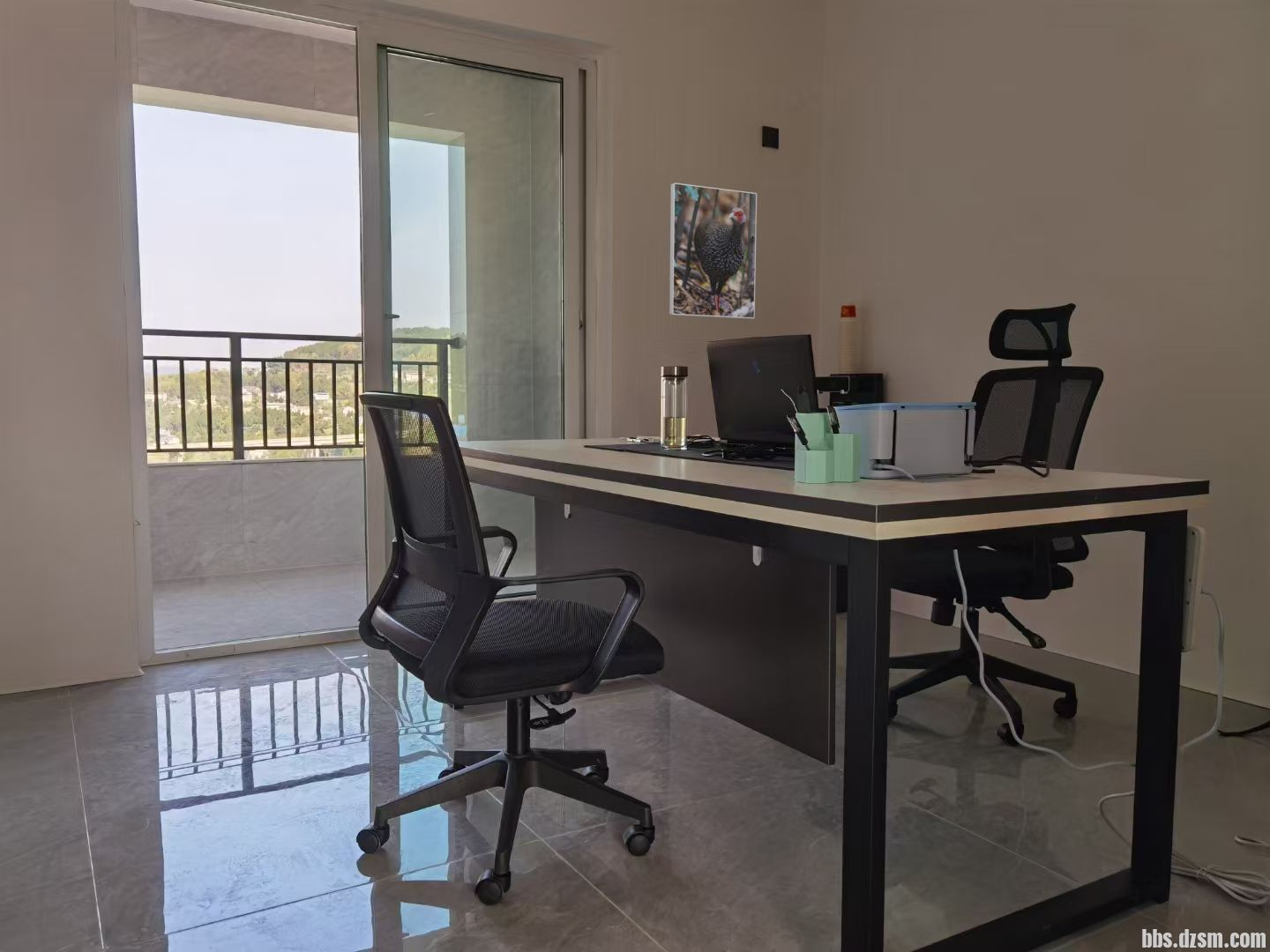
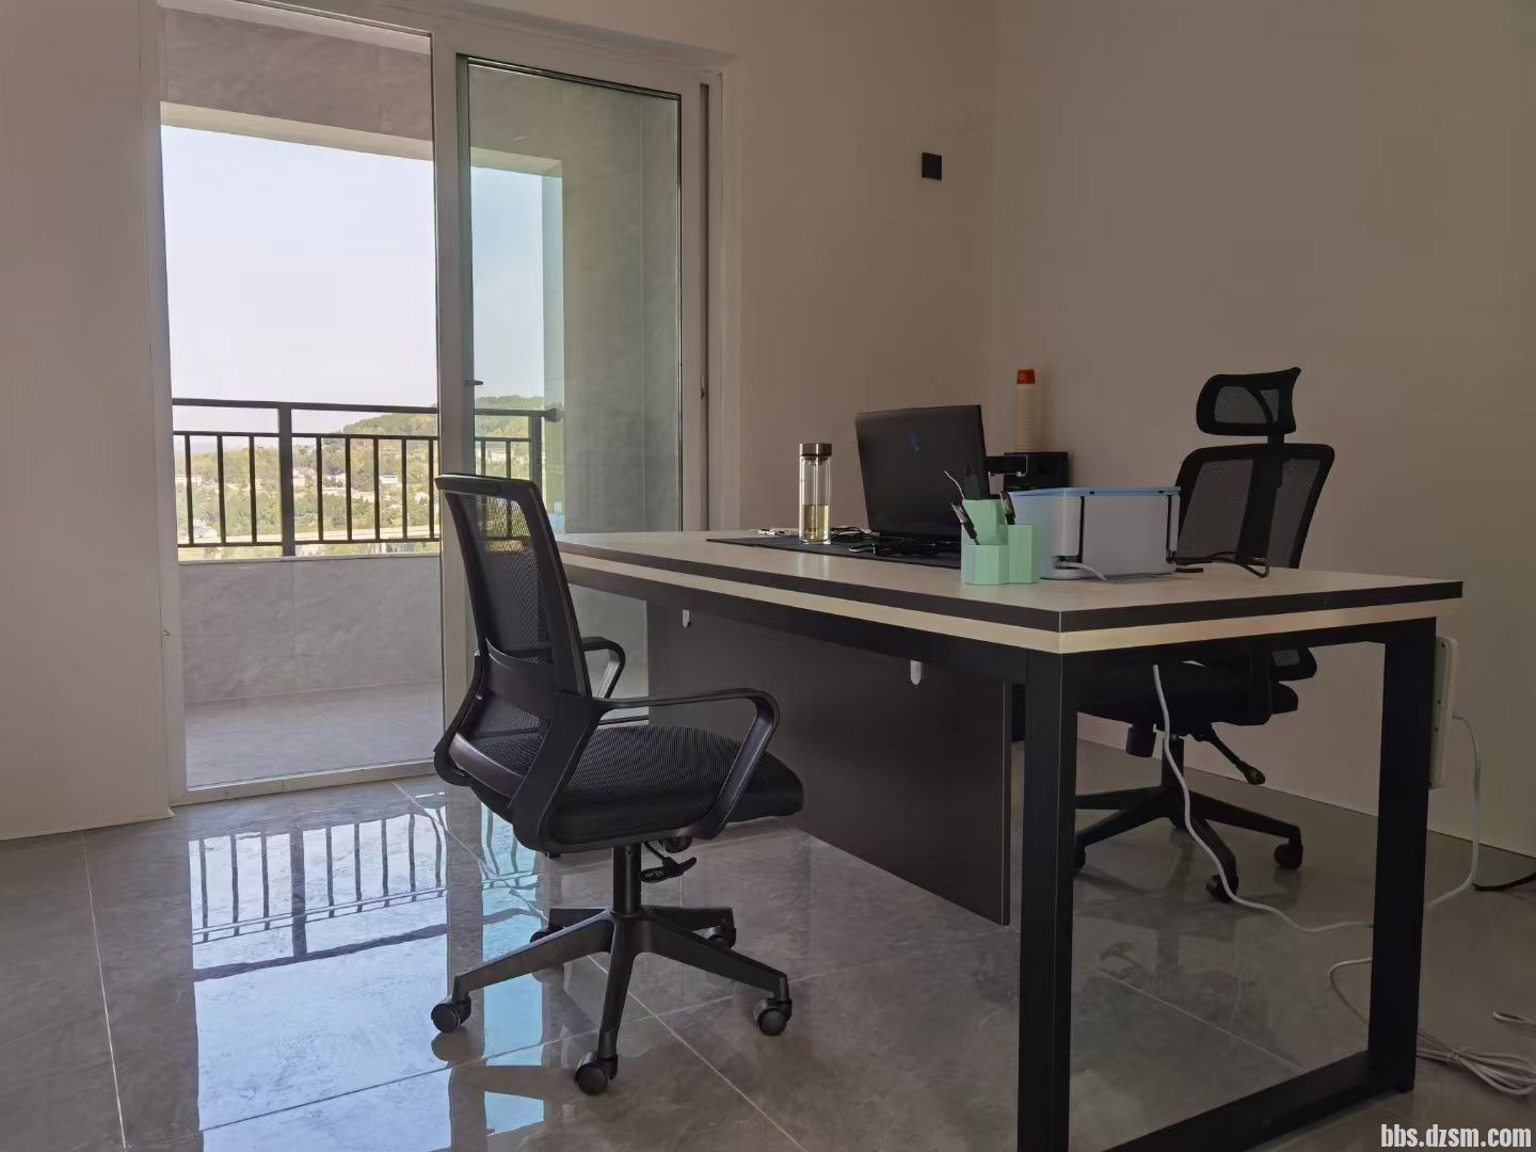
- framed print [669,182,758,320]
